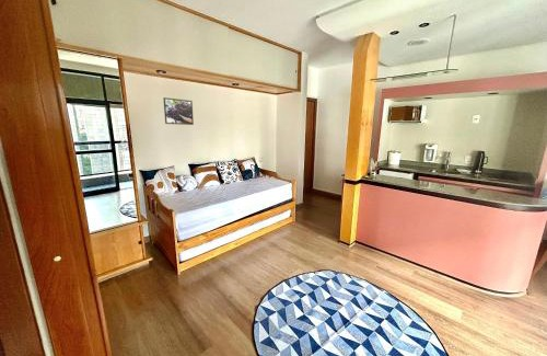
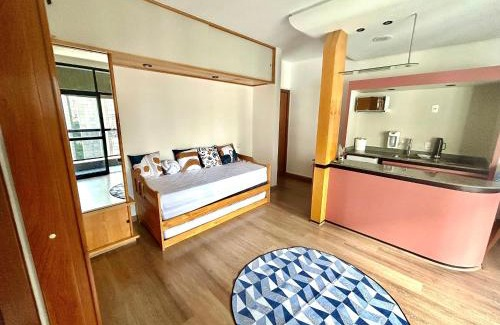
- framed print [162,96,195,126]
